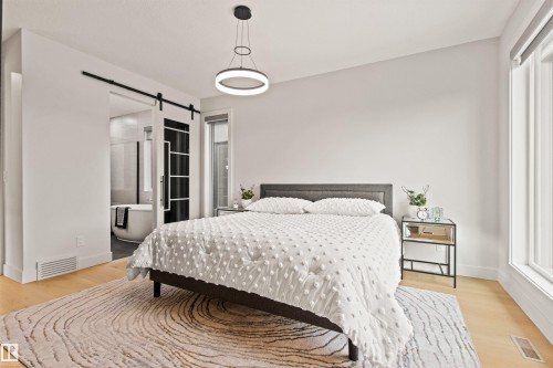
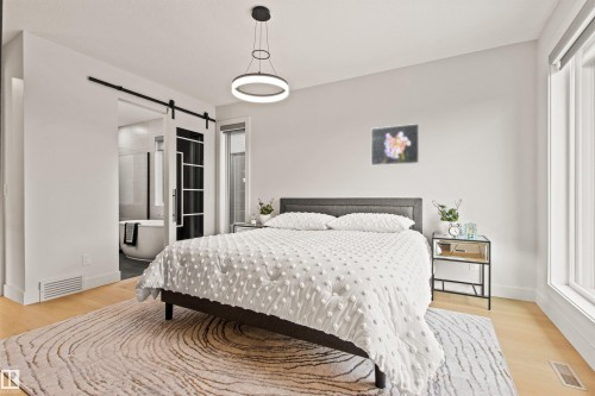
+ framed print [370,122,420,166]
